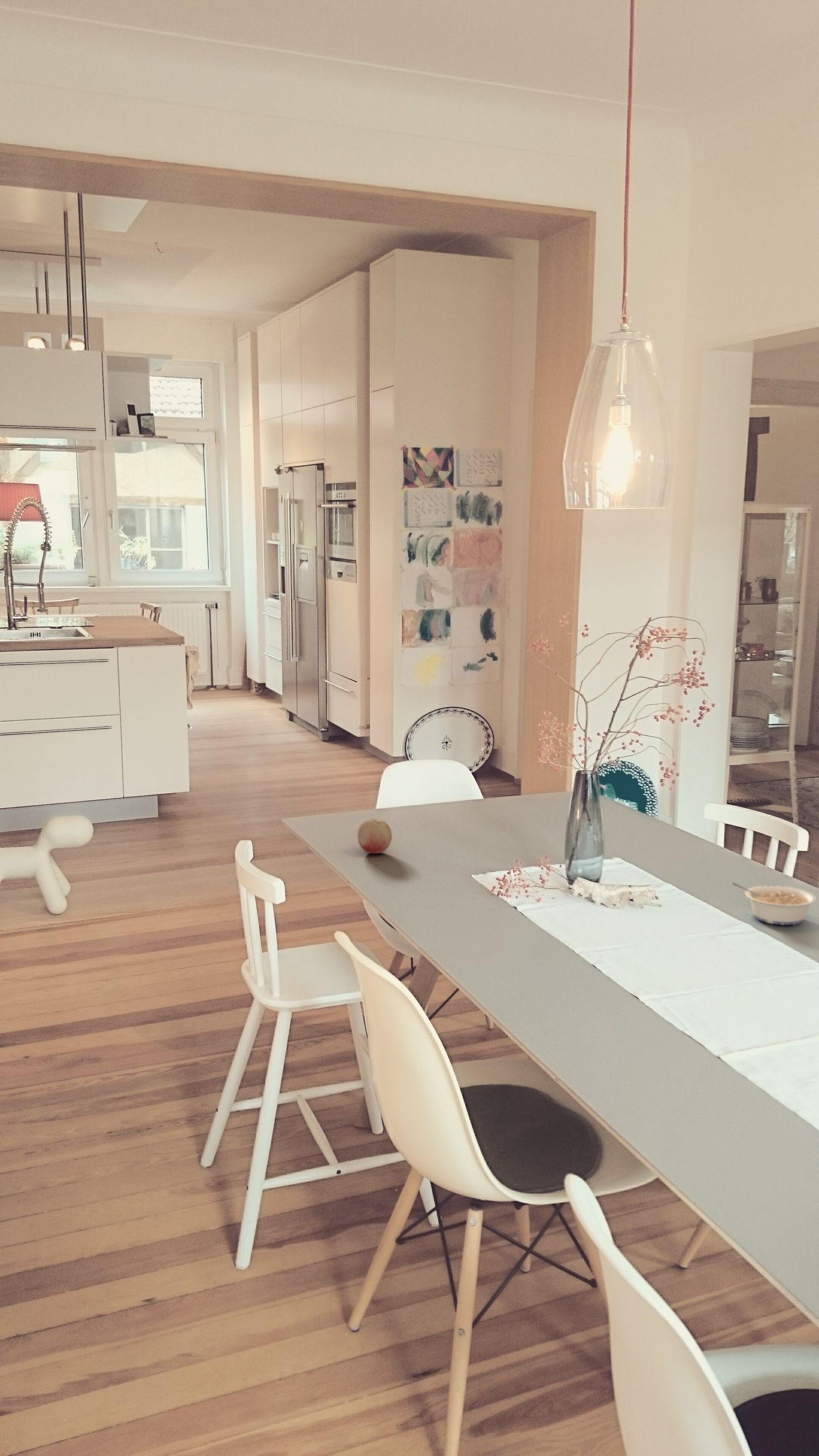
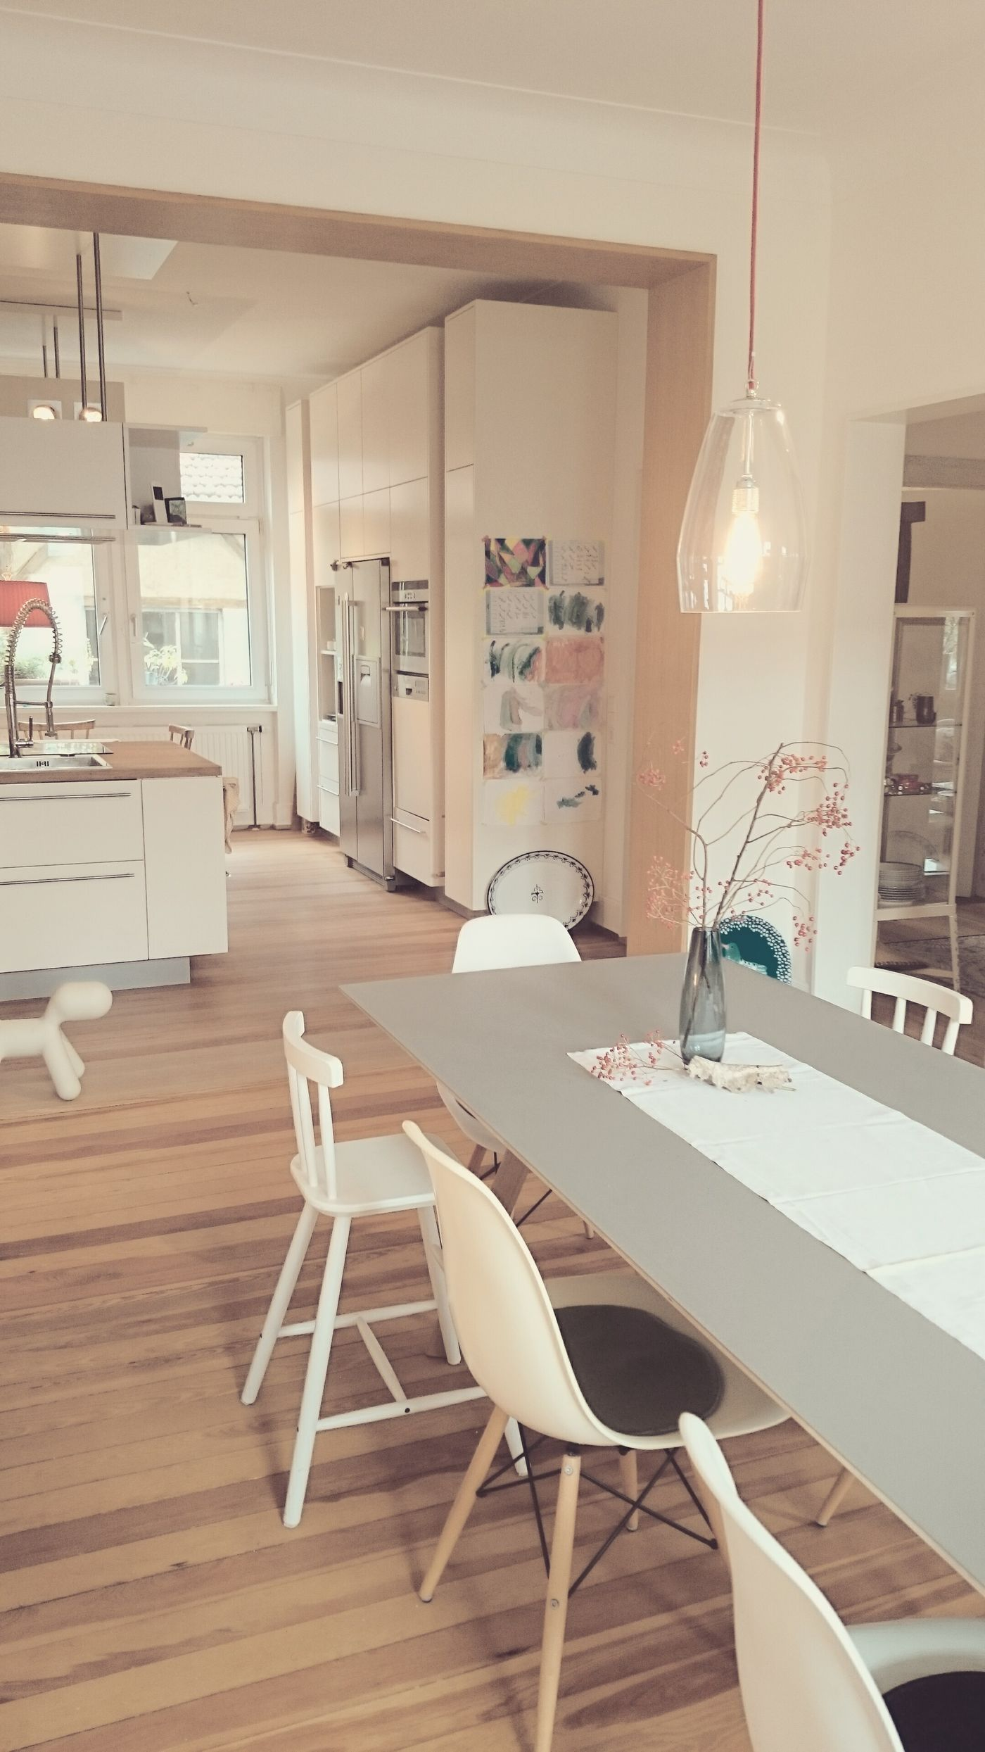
- fruit [357,818,393,854]
- legume [732,882,817,925]
